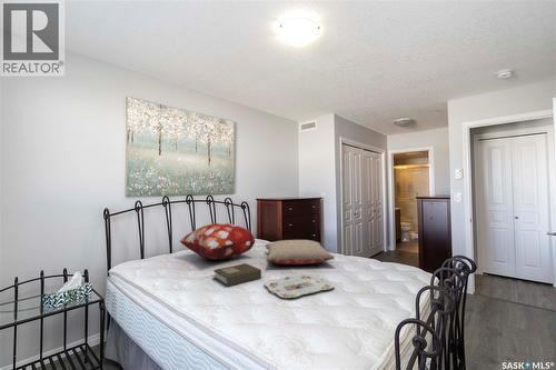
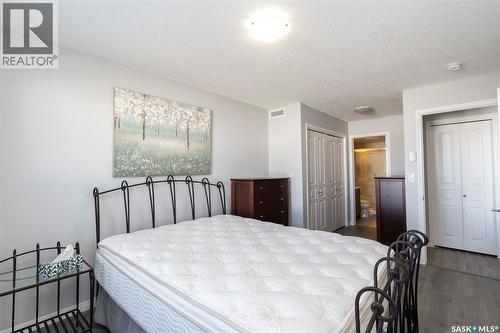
- book [212,262,262,288]
- serving tray [264,272,335,299]
- pillow [265,239,336,266]
- decorative pillow [179,222,256,261]
